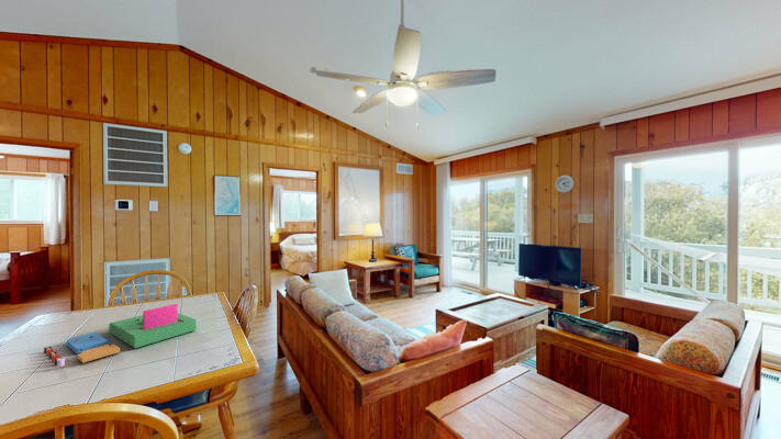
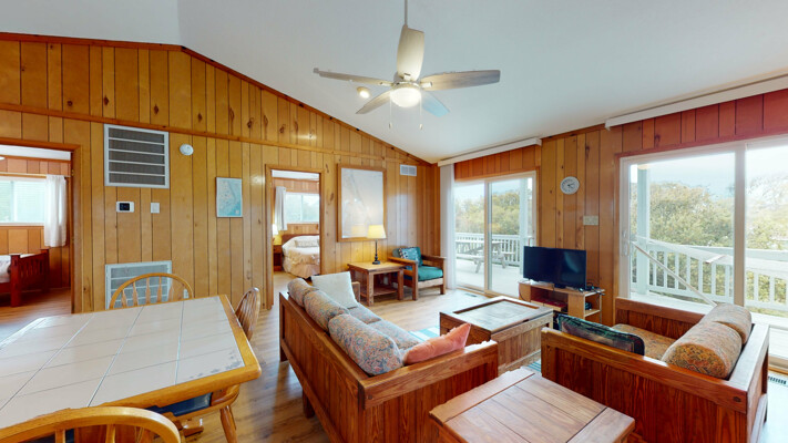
- board game [43,303,197,368]
